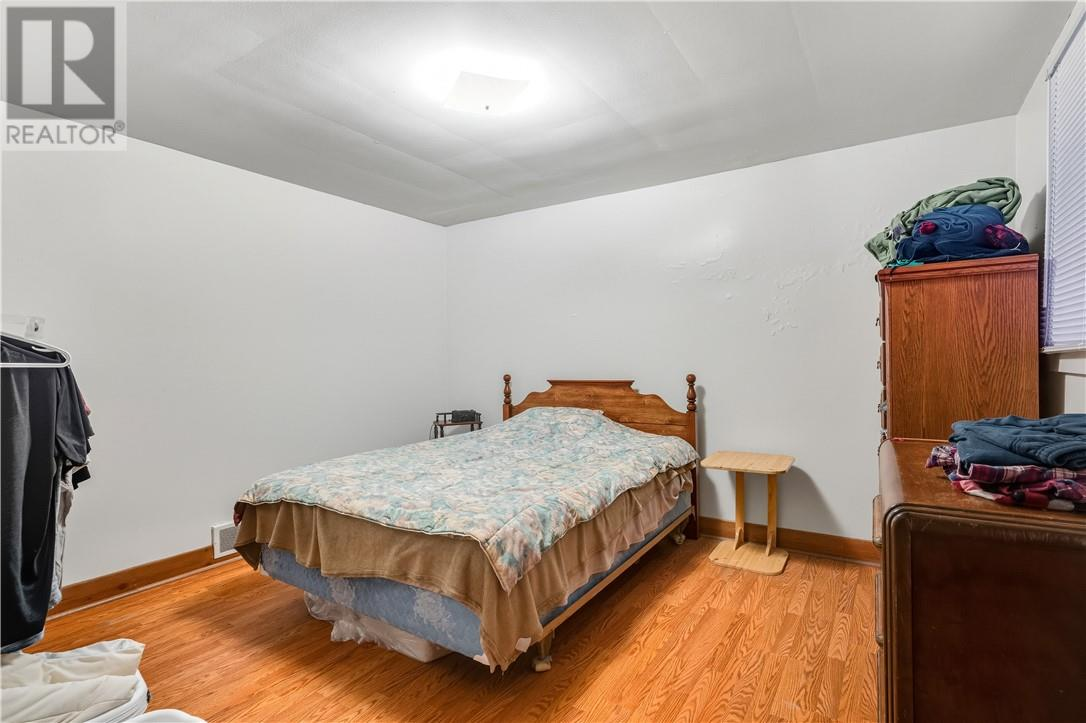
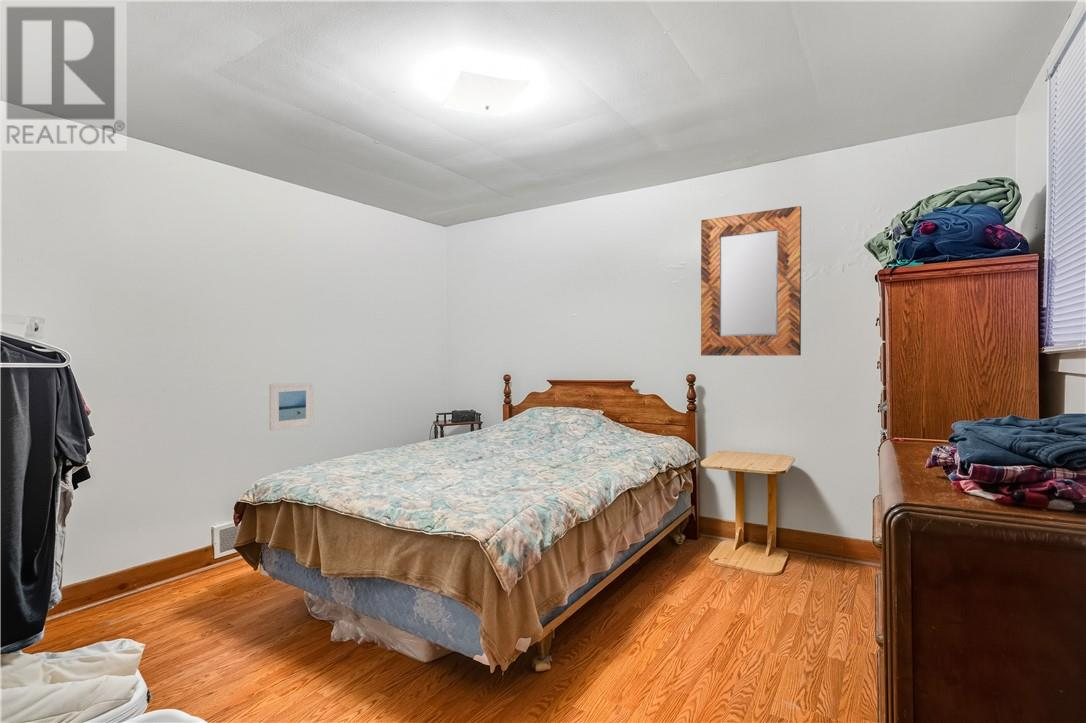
+ home mirror [700,205,802,357]
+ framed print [268,381,315,431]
